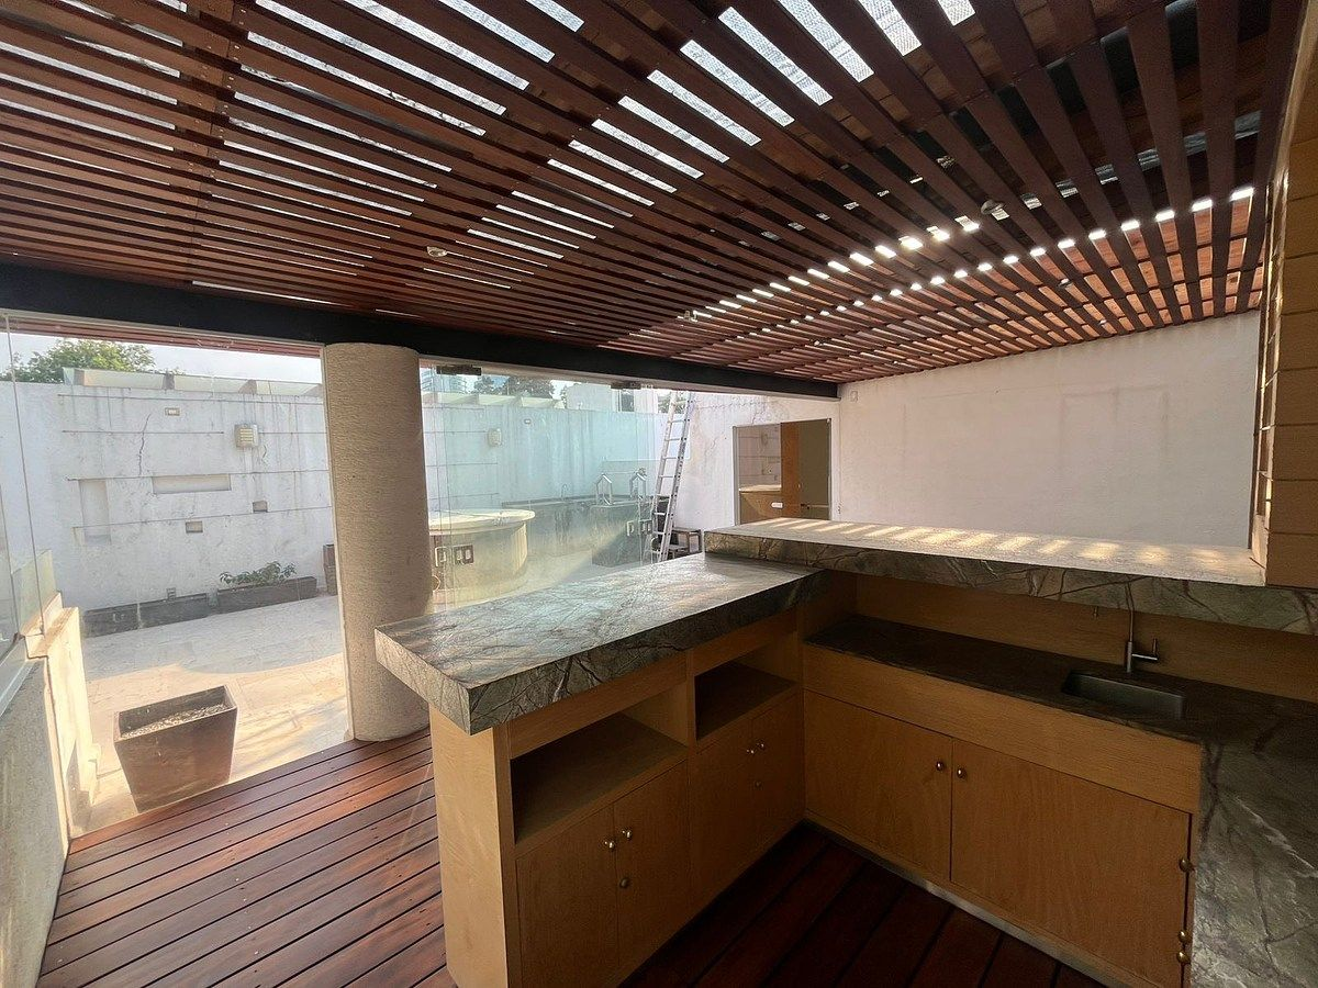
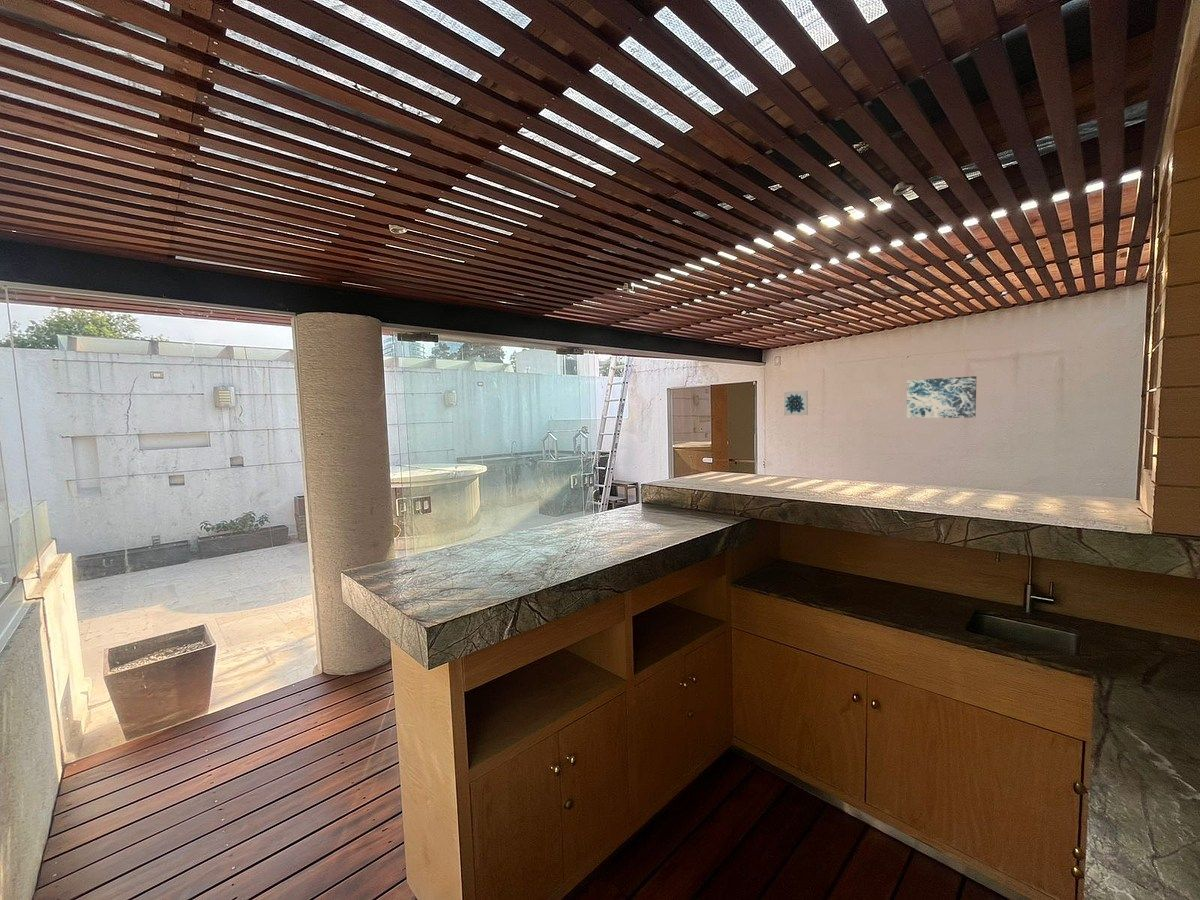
+ wall art [906,375,978,419]
+ wall art [783,390,809,416]
